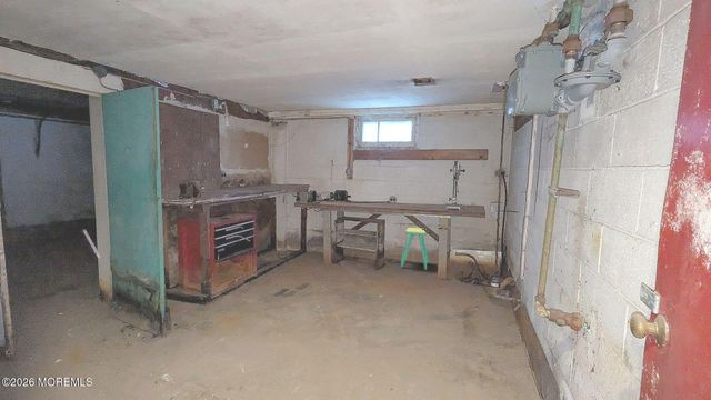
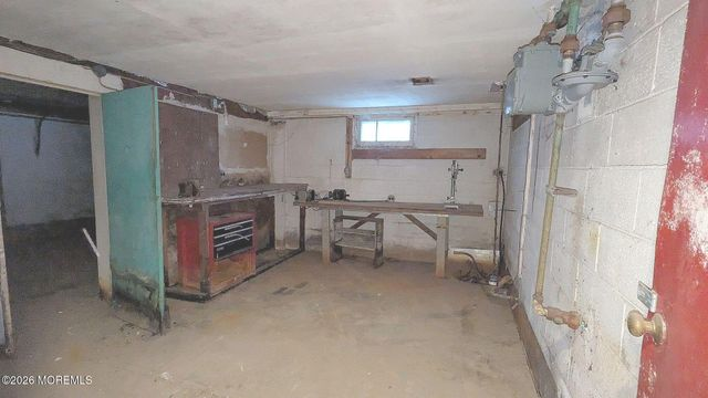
- stool [400,227,429,271]
